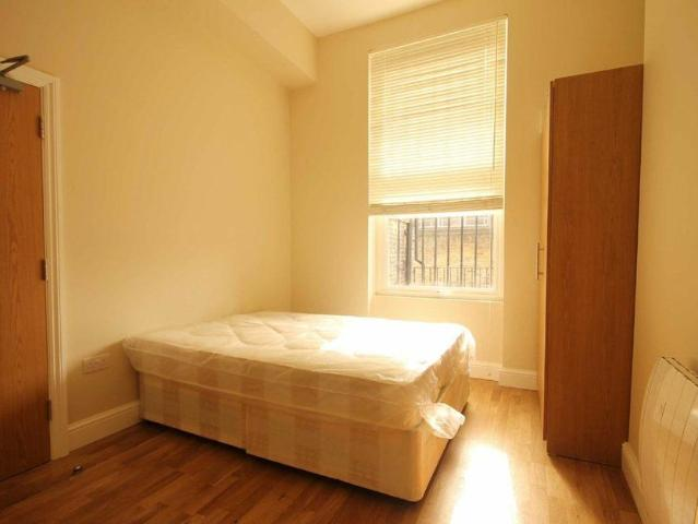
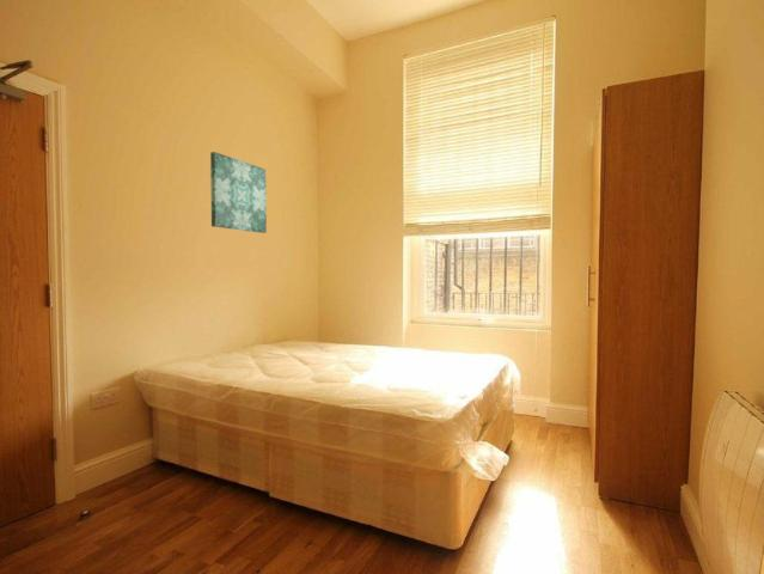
+ wall art [209,151,268,234]
